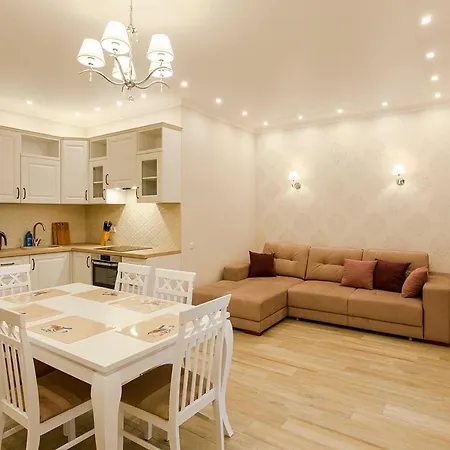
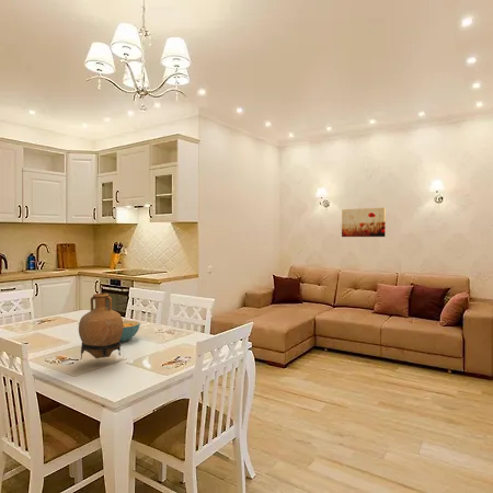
+ cereal bowl [119,320,141,342]
+ wall art [341,207,387,238]
+ vase [78,293,124,359]
